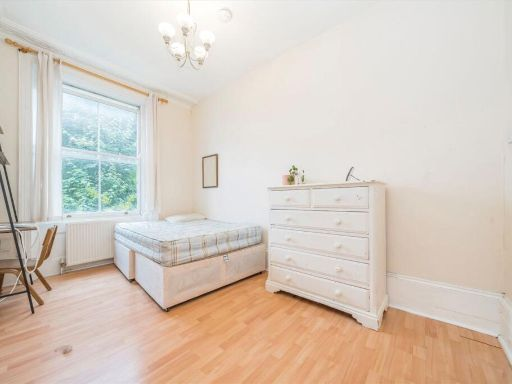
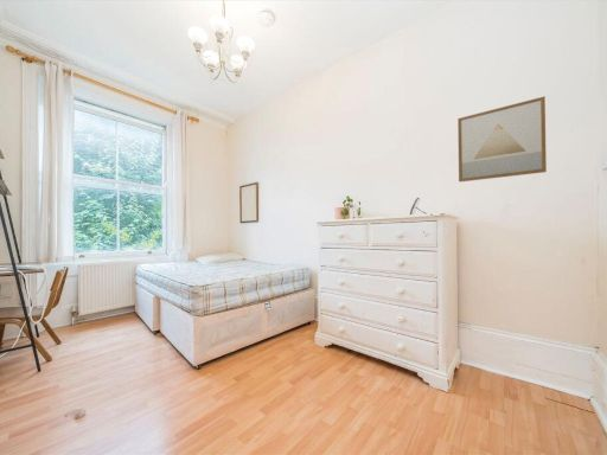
+ wall art [456,95,548,182]
